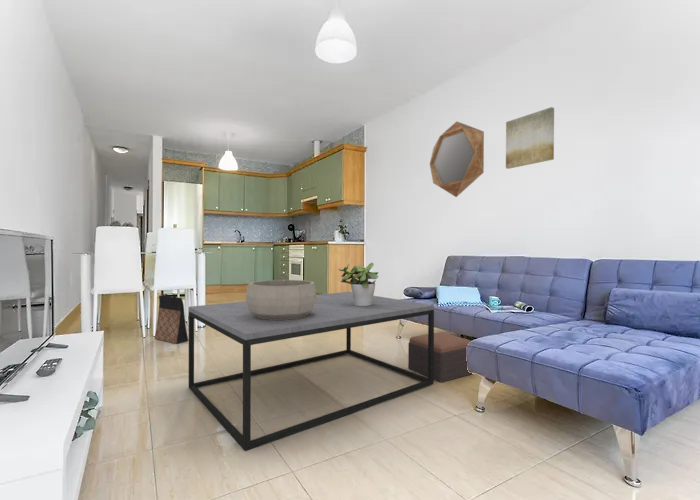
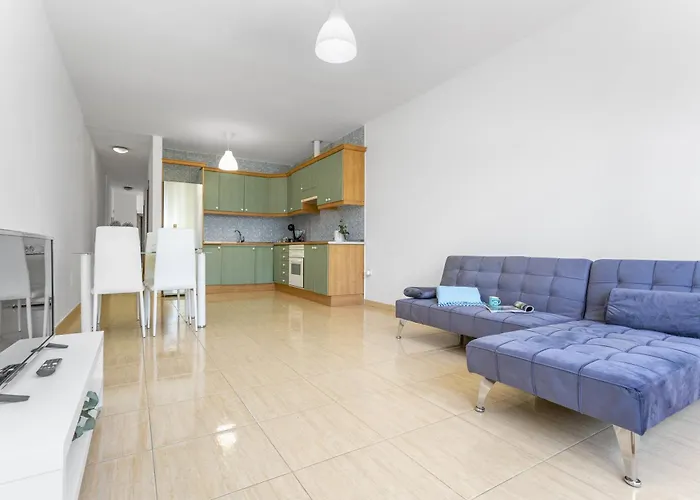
- home mirror [429,120,485,198]
- wall art [505,106,555,170]
- potted plant [338,262,379,306]
- decorative bowl [245,279,317,320]
- footstool [407,331,473,383]
- bag [154,293,189,345]
- coffee table [188,291,435,452]
